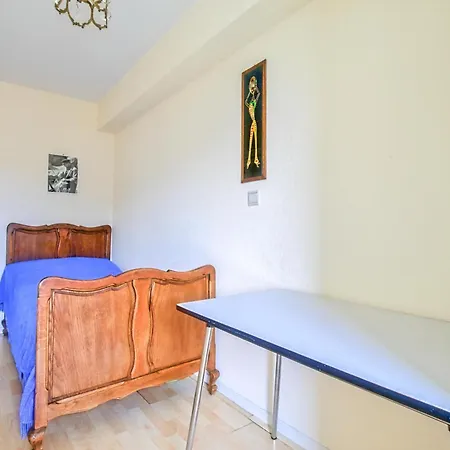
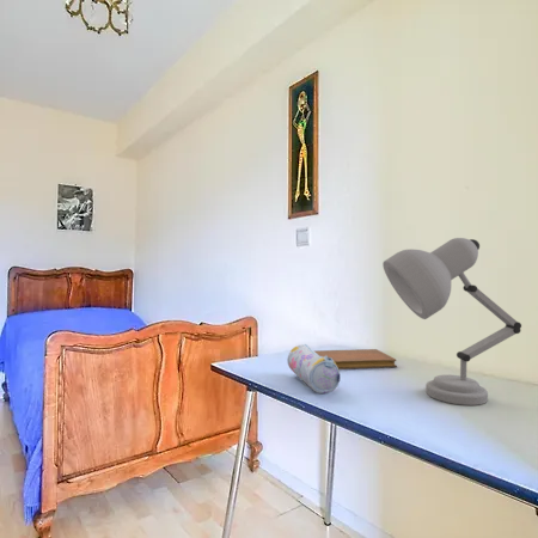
+ notebook [313,348,398,371]
+ desk lamp [381,237,522,406]
+ pencil case [286,343,342,395]
